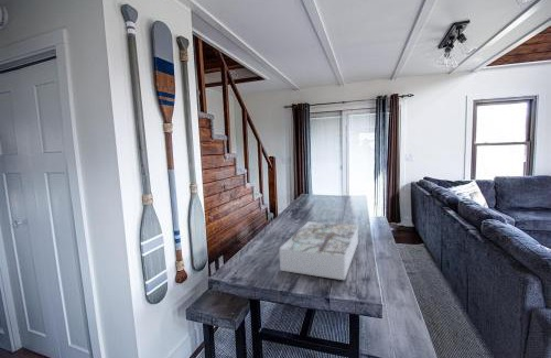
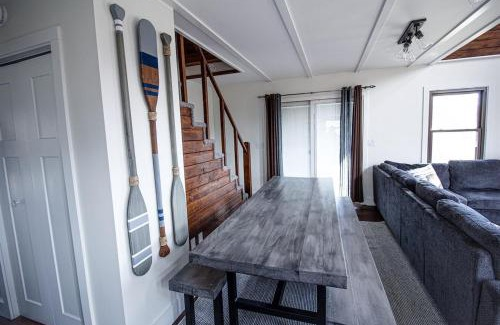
- board game [278,220,359,281]
